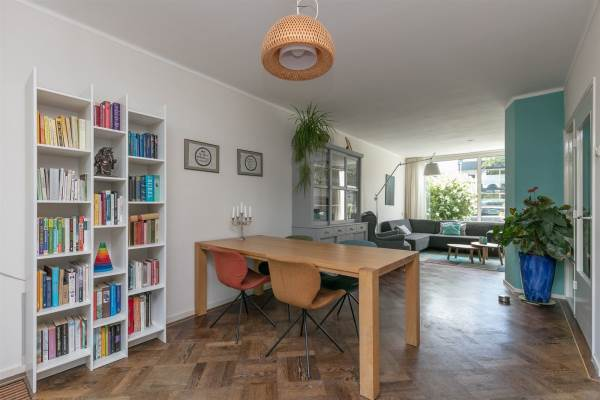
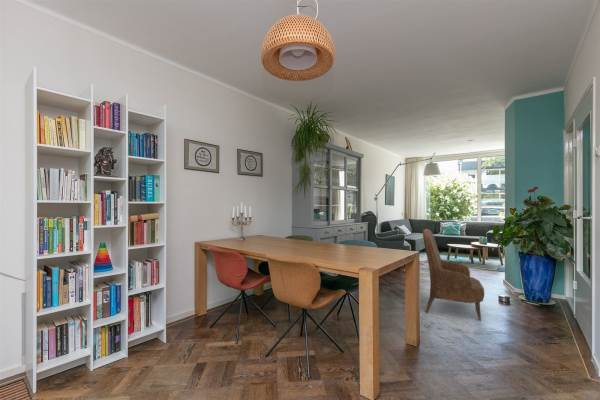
+ armchair [422,228,485,322]
